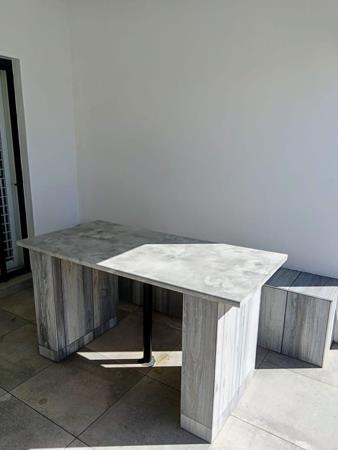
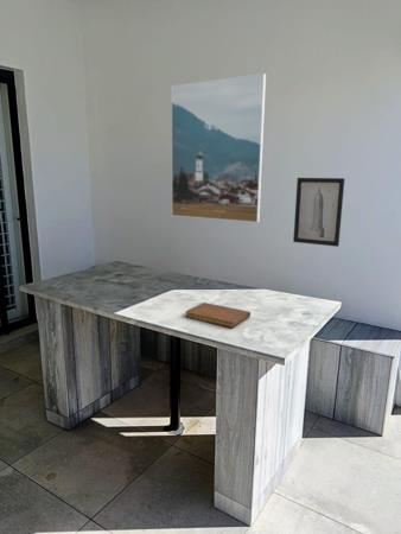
+ wall art [292,177,345,248]
+ notebook [184,301,252,329]
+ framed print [171,72,267,223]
